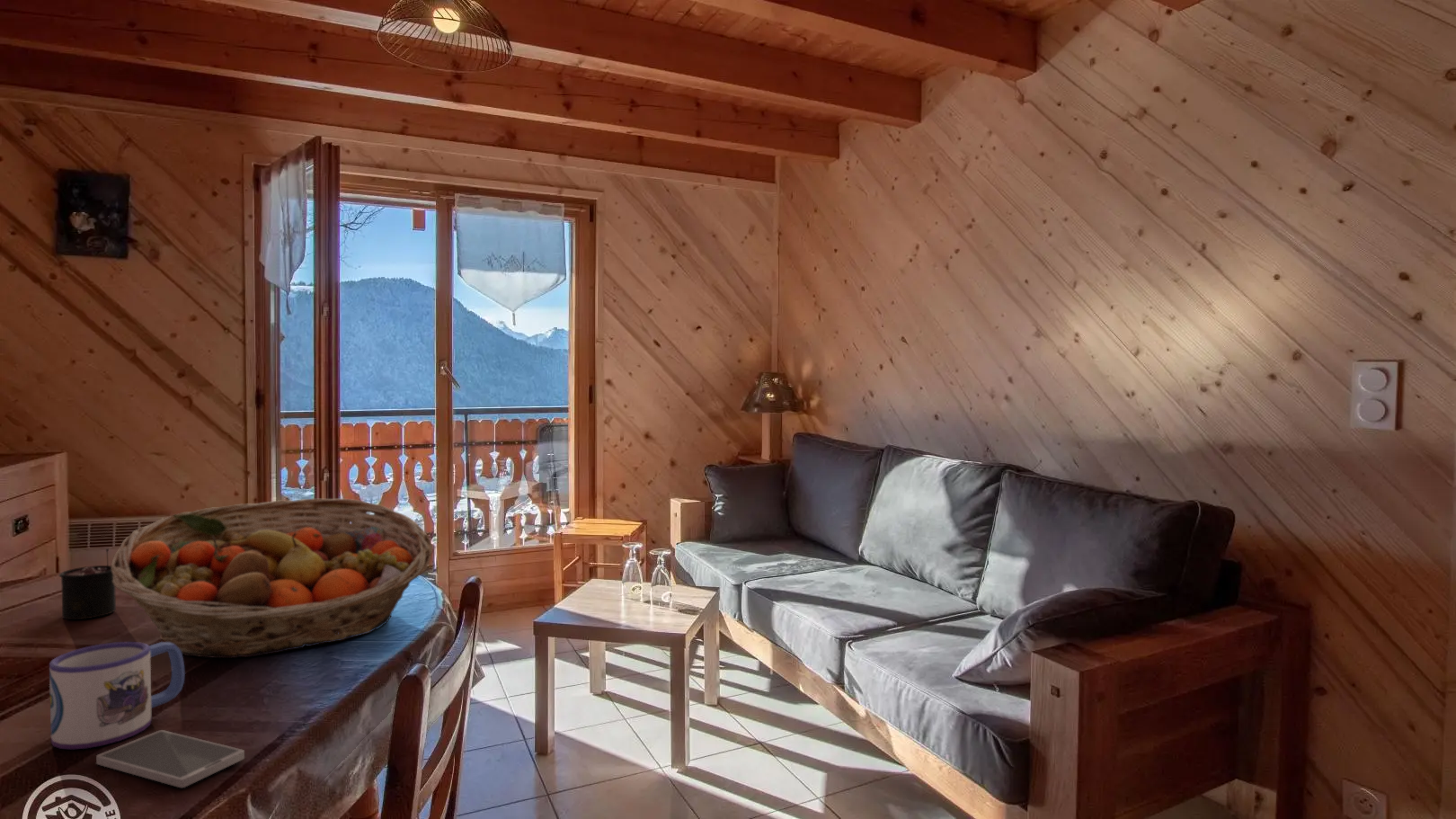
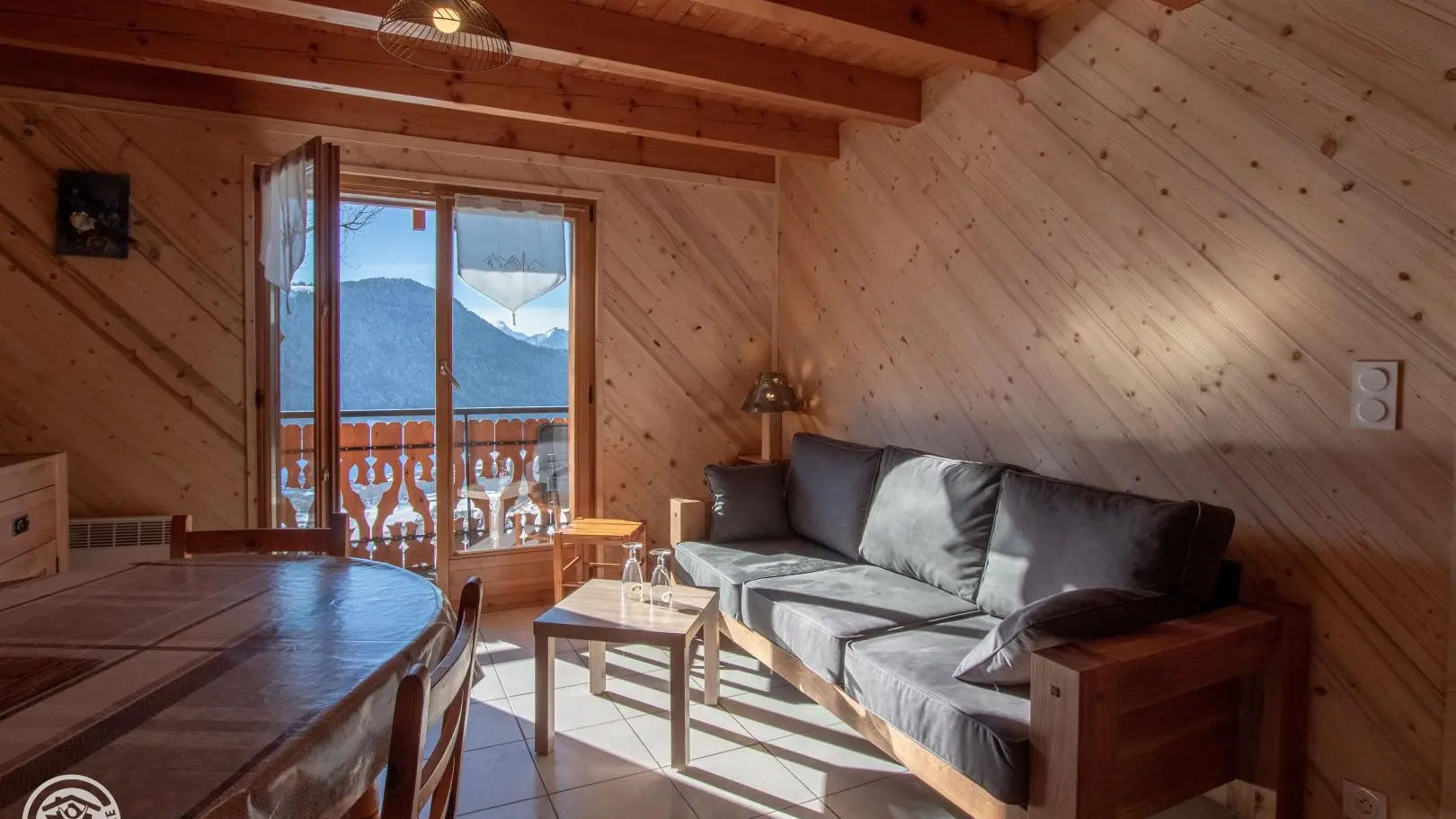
- mug [49,641,186,751]
- fruit basket [111,498,434,659]
- smartphone [95,729,245,788]
- candle [58,547,117,620]
